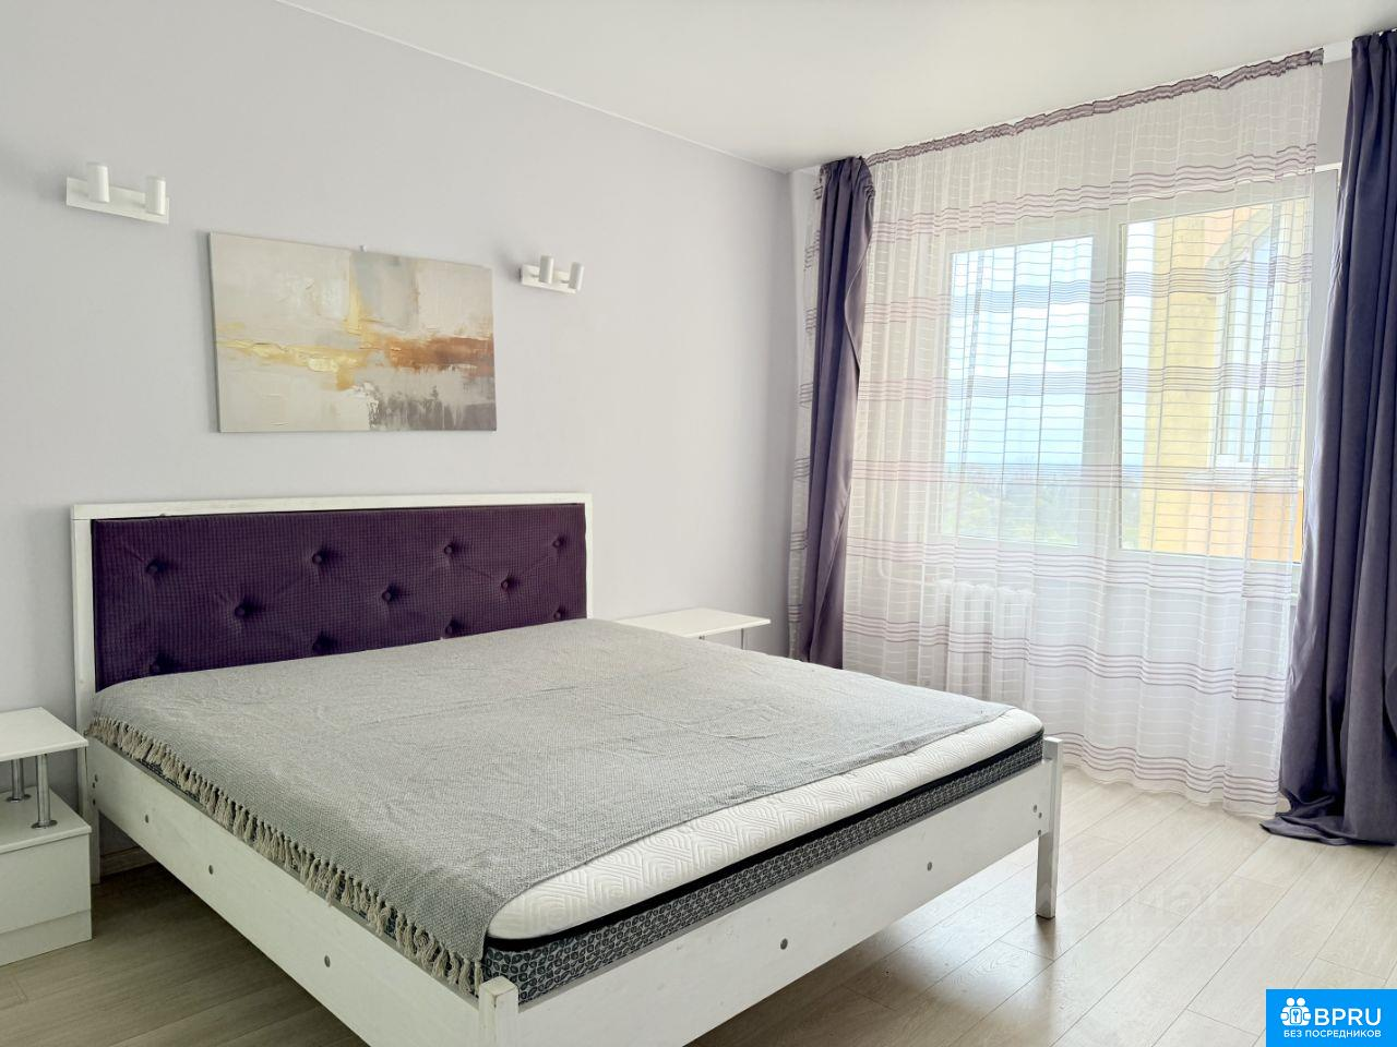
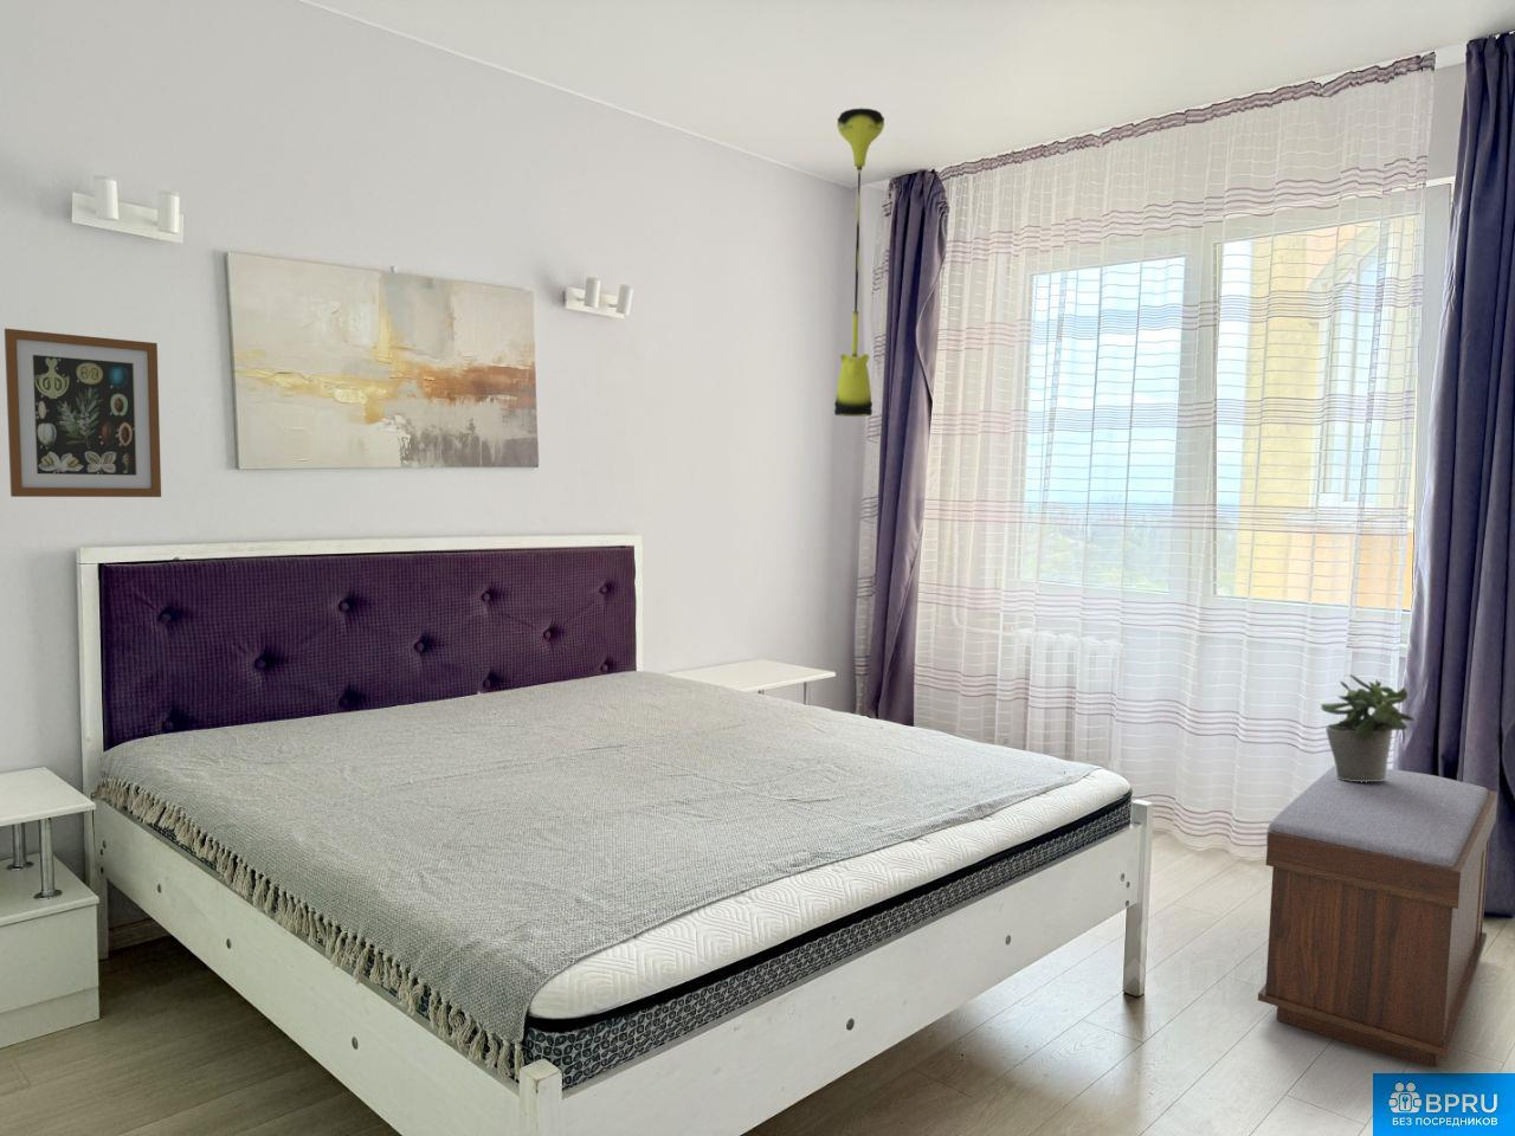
+ potted plant [1319,673,1415,782]
+ pendant light [834,107,885,418]
+ wall art [4,328,162,498]
+ bench [1257,765,1498,1068]
